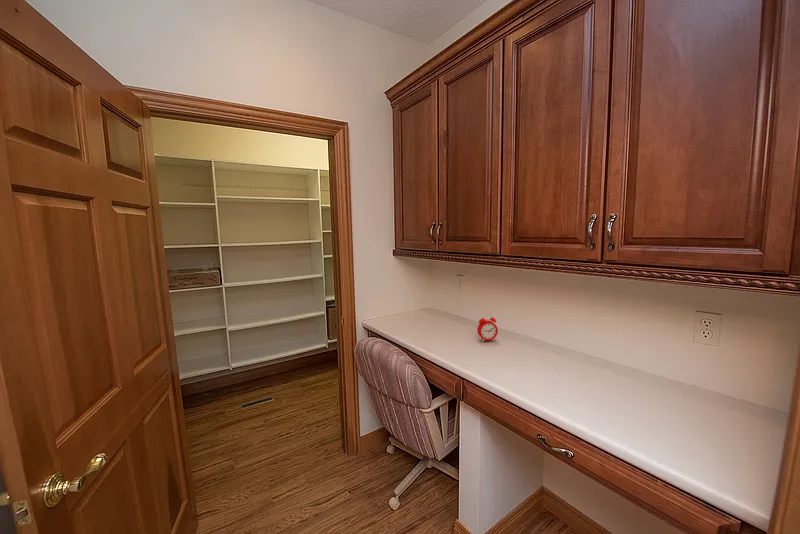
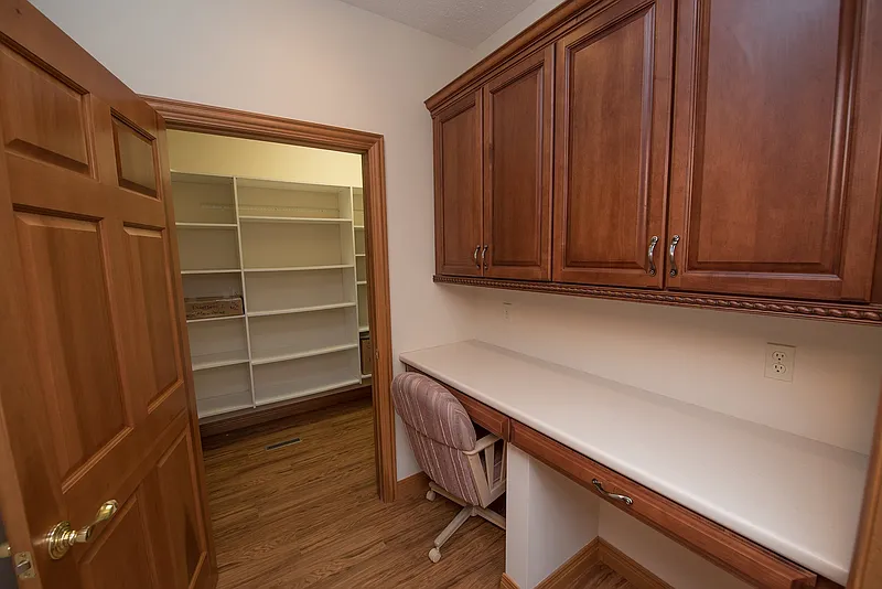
- alarm clock [476,313,499,342]
